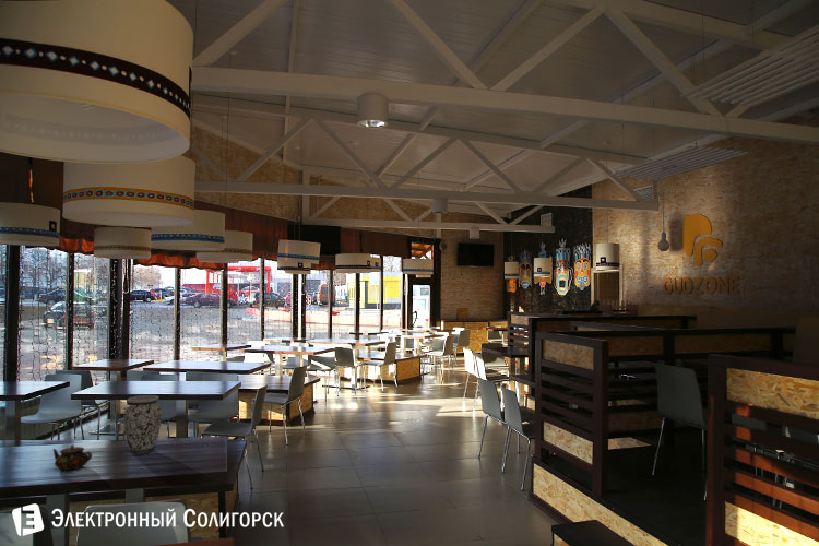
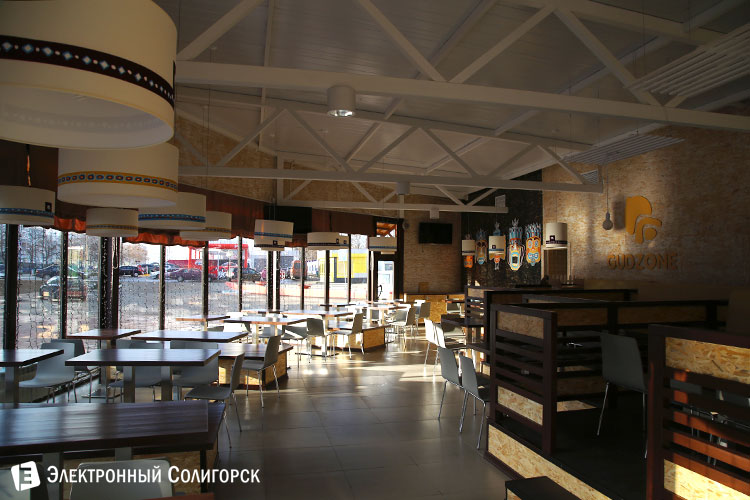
- vase [122,394,163,455]
- teapot [51,443,93,472]
